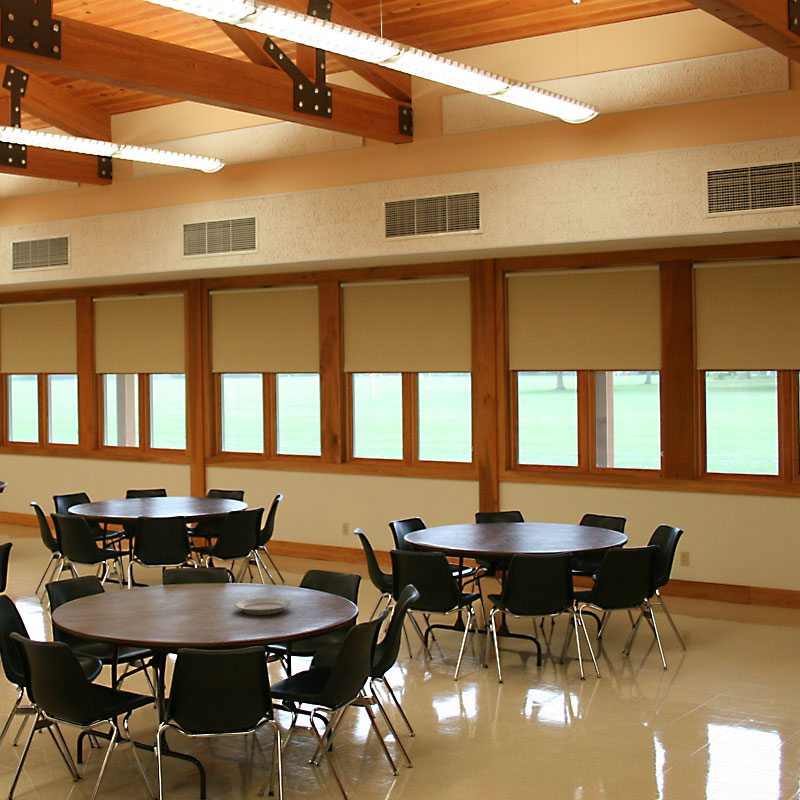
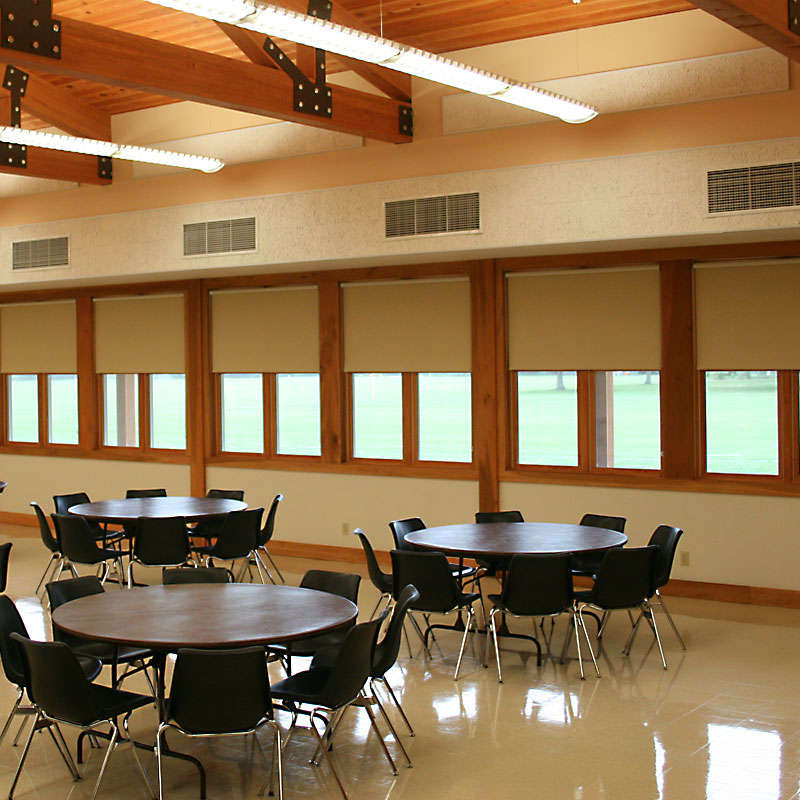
- plate [234,597,293,616]
